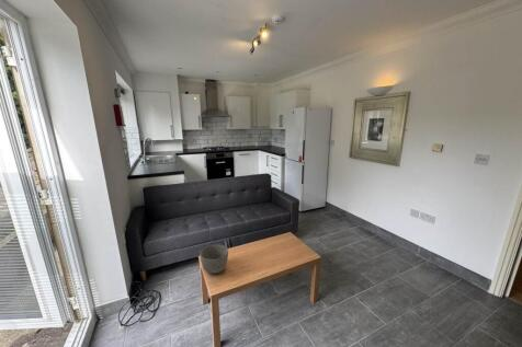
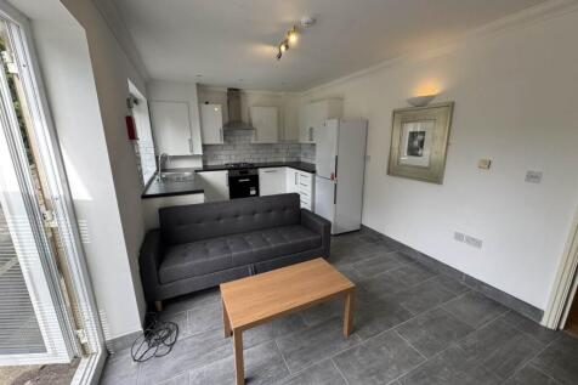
- bowl [200,243,229,275]
